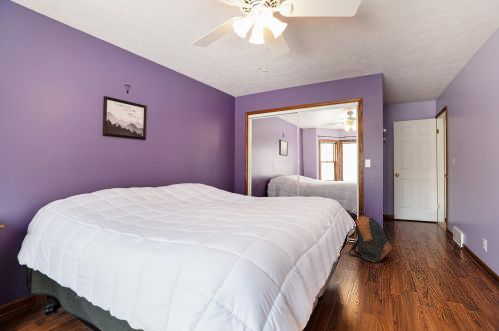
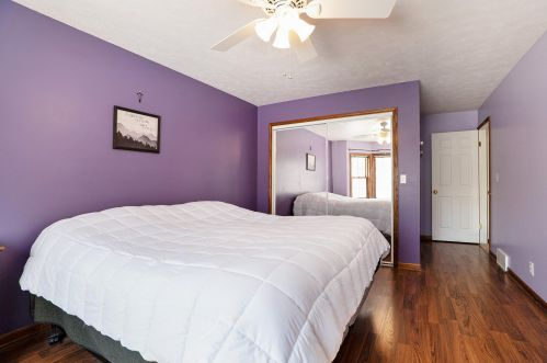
- backpack [344,213,393,264]
